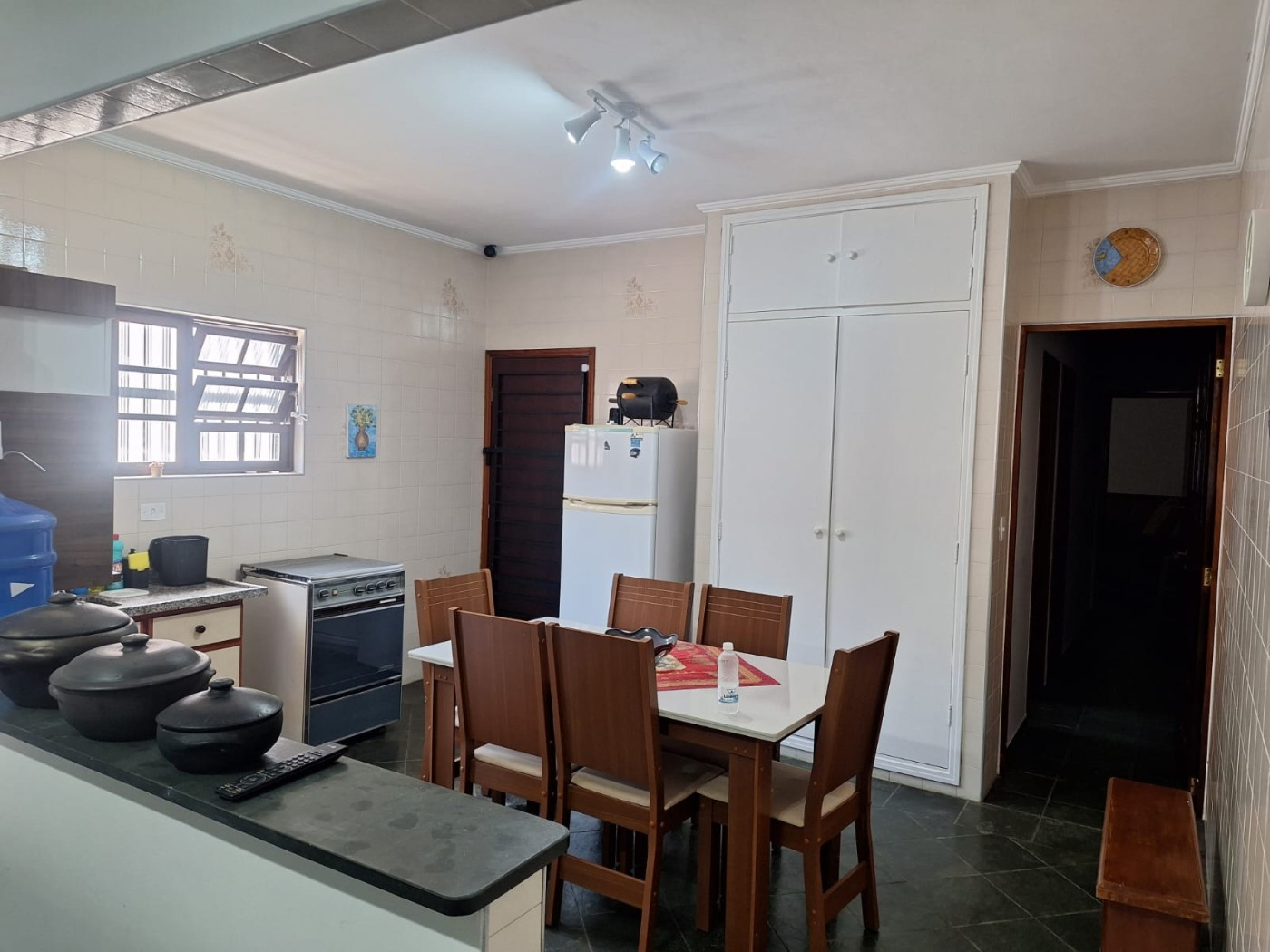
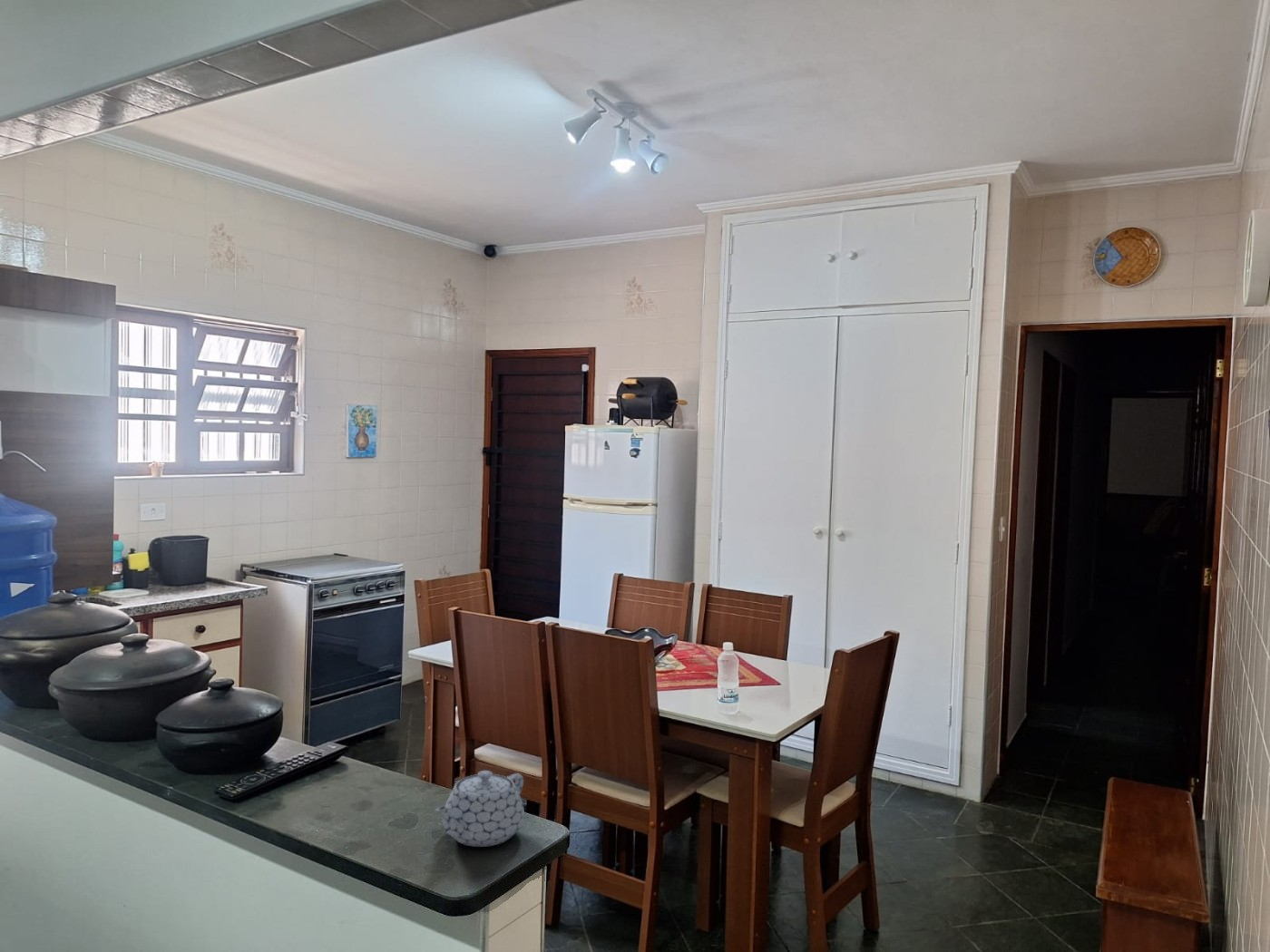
+ teapot [435,770,525,848]
